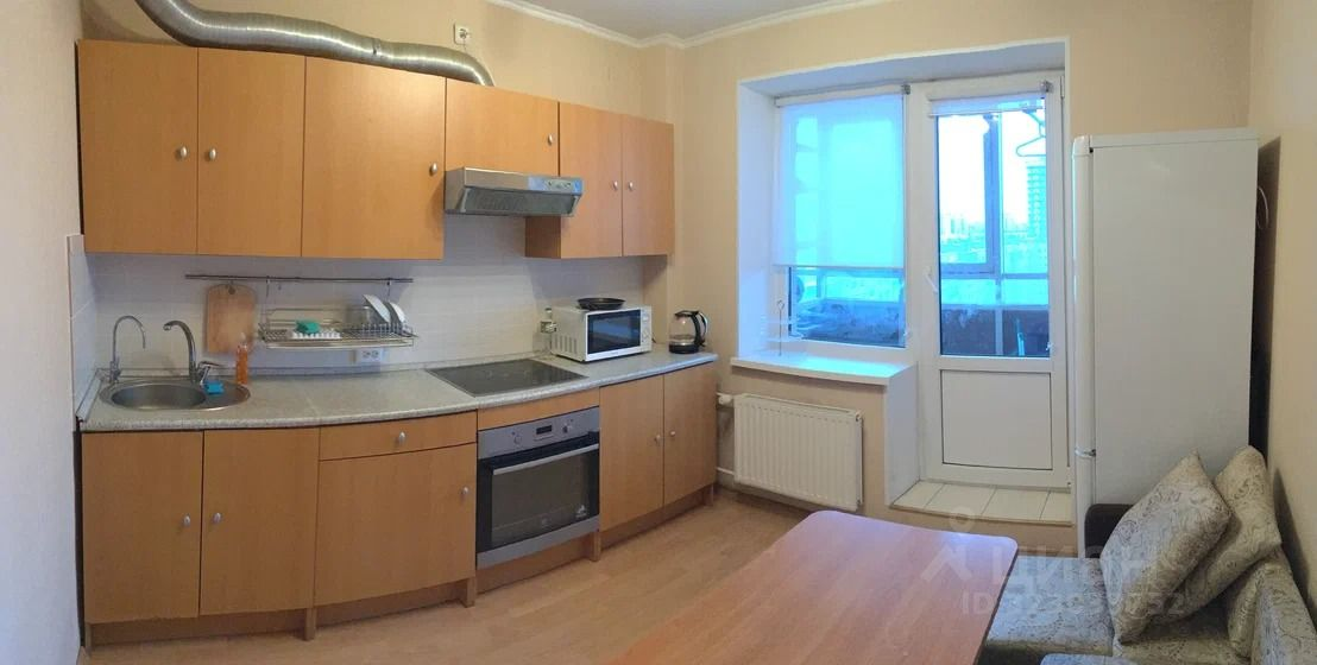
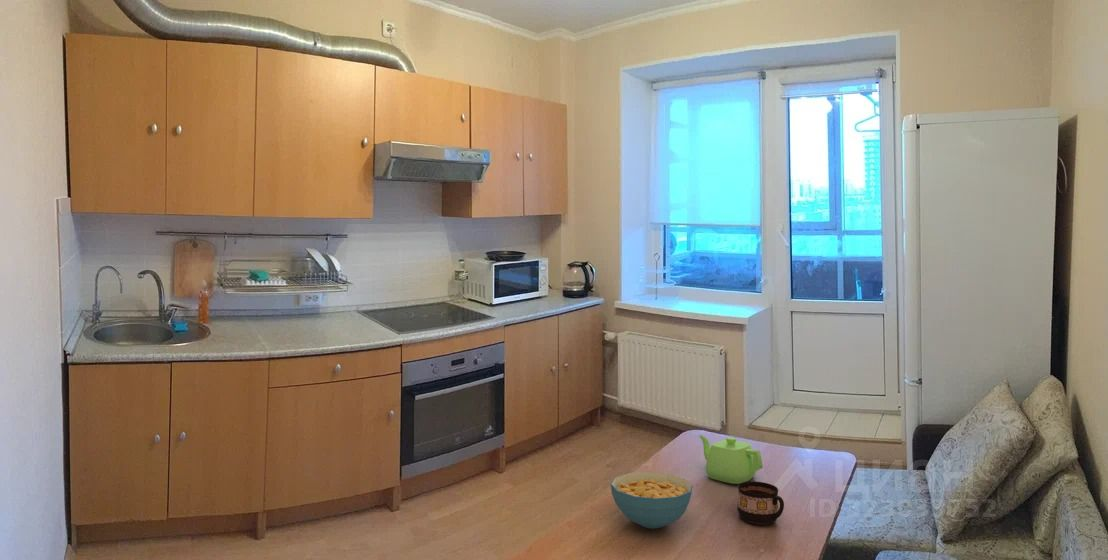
+ cup [736,481,785,525]
+ teapot [697,433,764,485]
+ cereal bowl [610,471,694,530]
